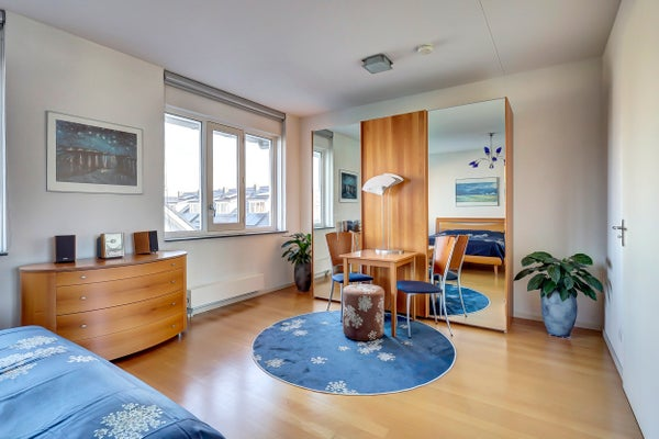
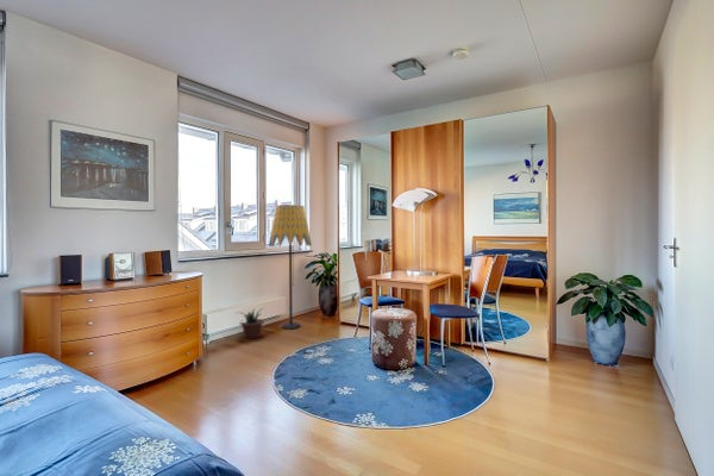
+ floor lamp [268,203,313,331]
+ potted plant [236,307,265,340]
